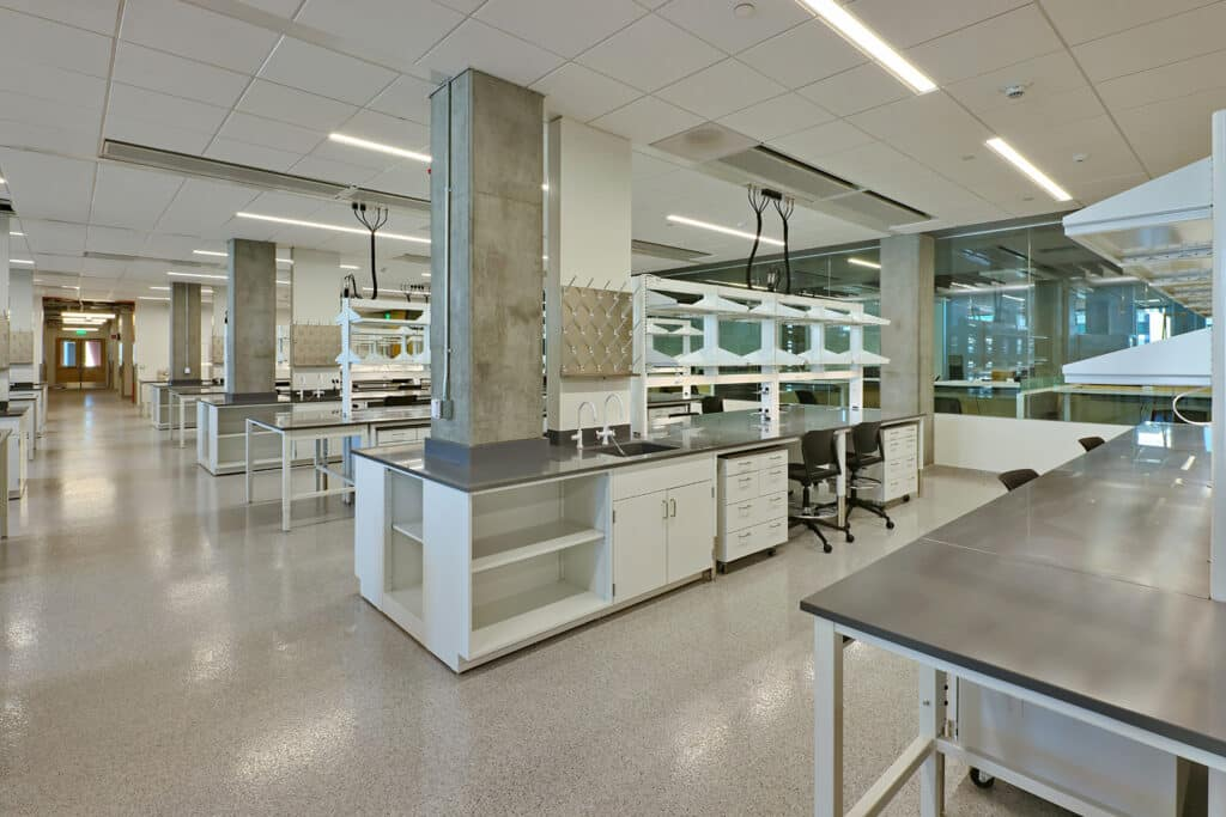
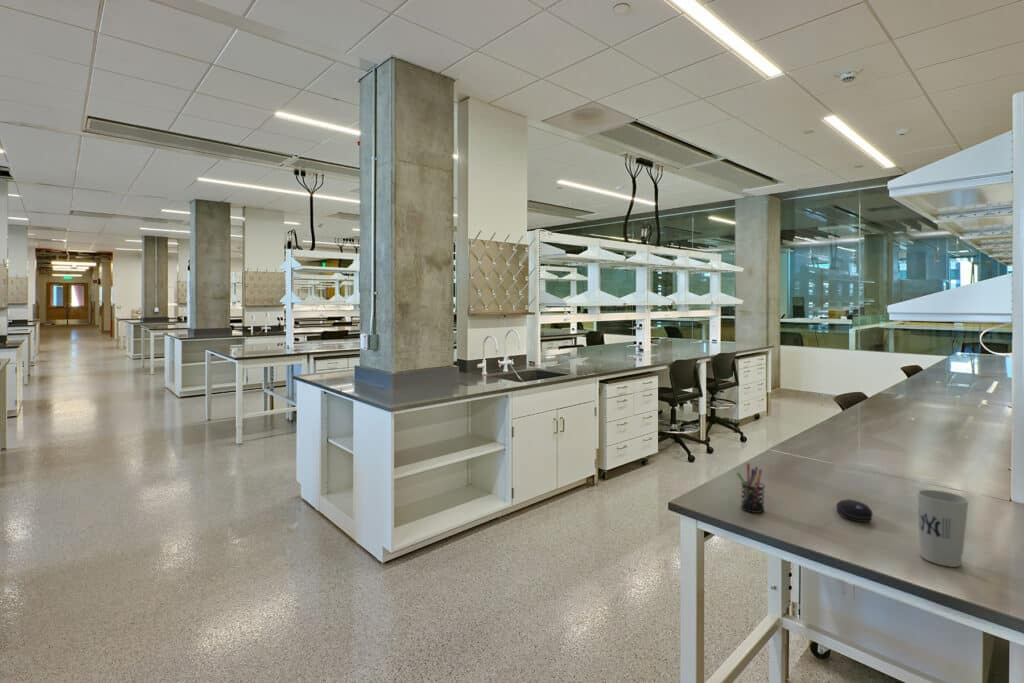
+ cup [916,489,970,568]
+ computer mouse [835,498,874,523]
+ pen holder [735,462,766,514]
